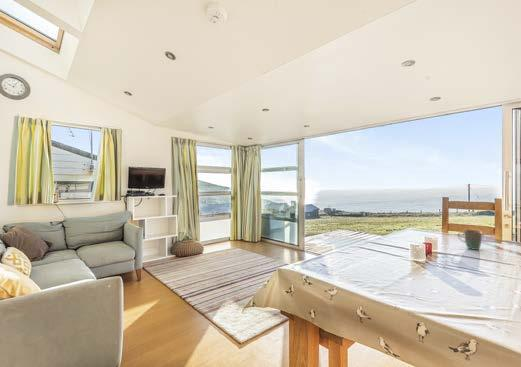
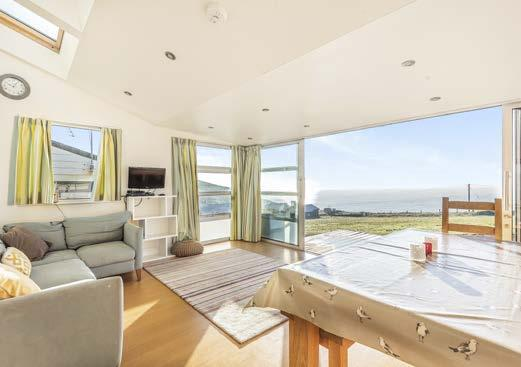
- mug [457,229,483,251]
